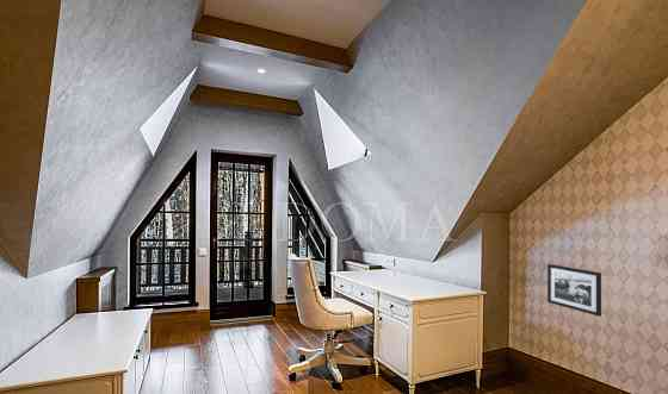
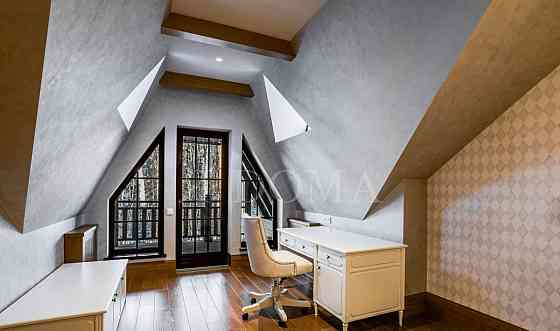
- picture frame [546,263,602,318]
